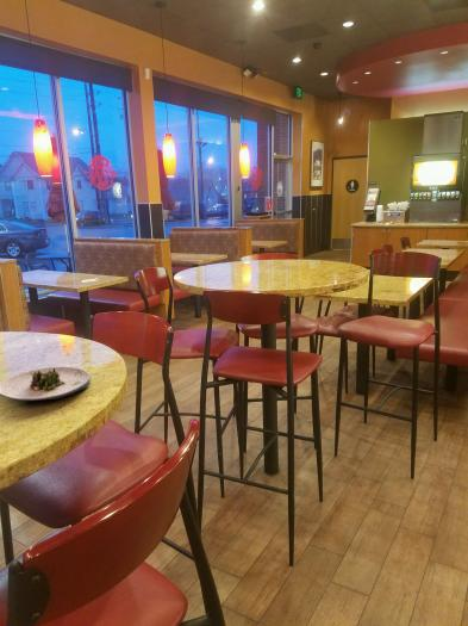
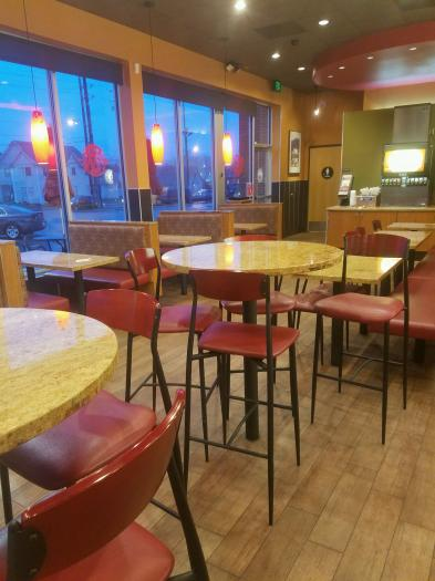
- salad plate [0,366,92,402]
